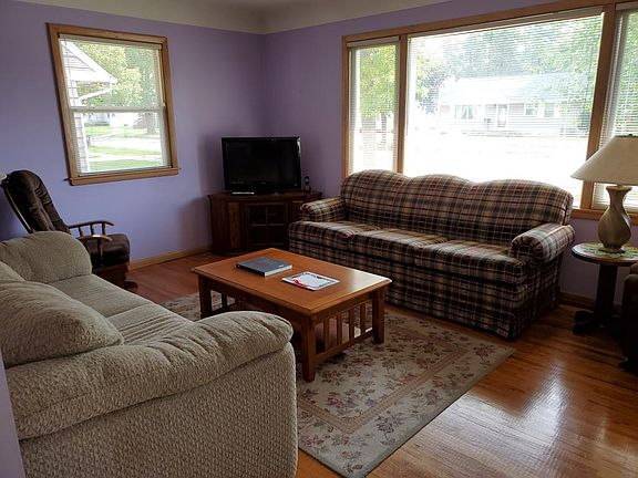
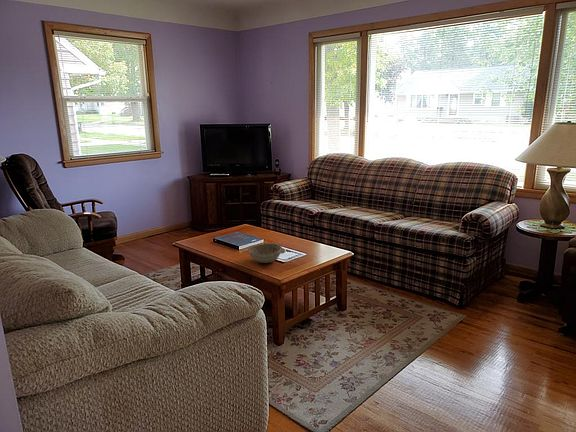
+ decorative bowl [246,243,286,264]
